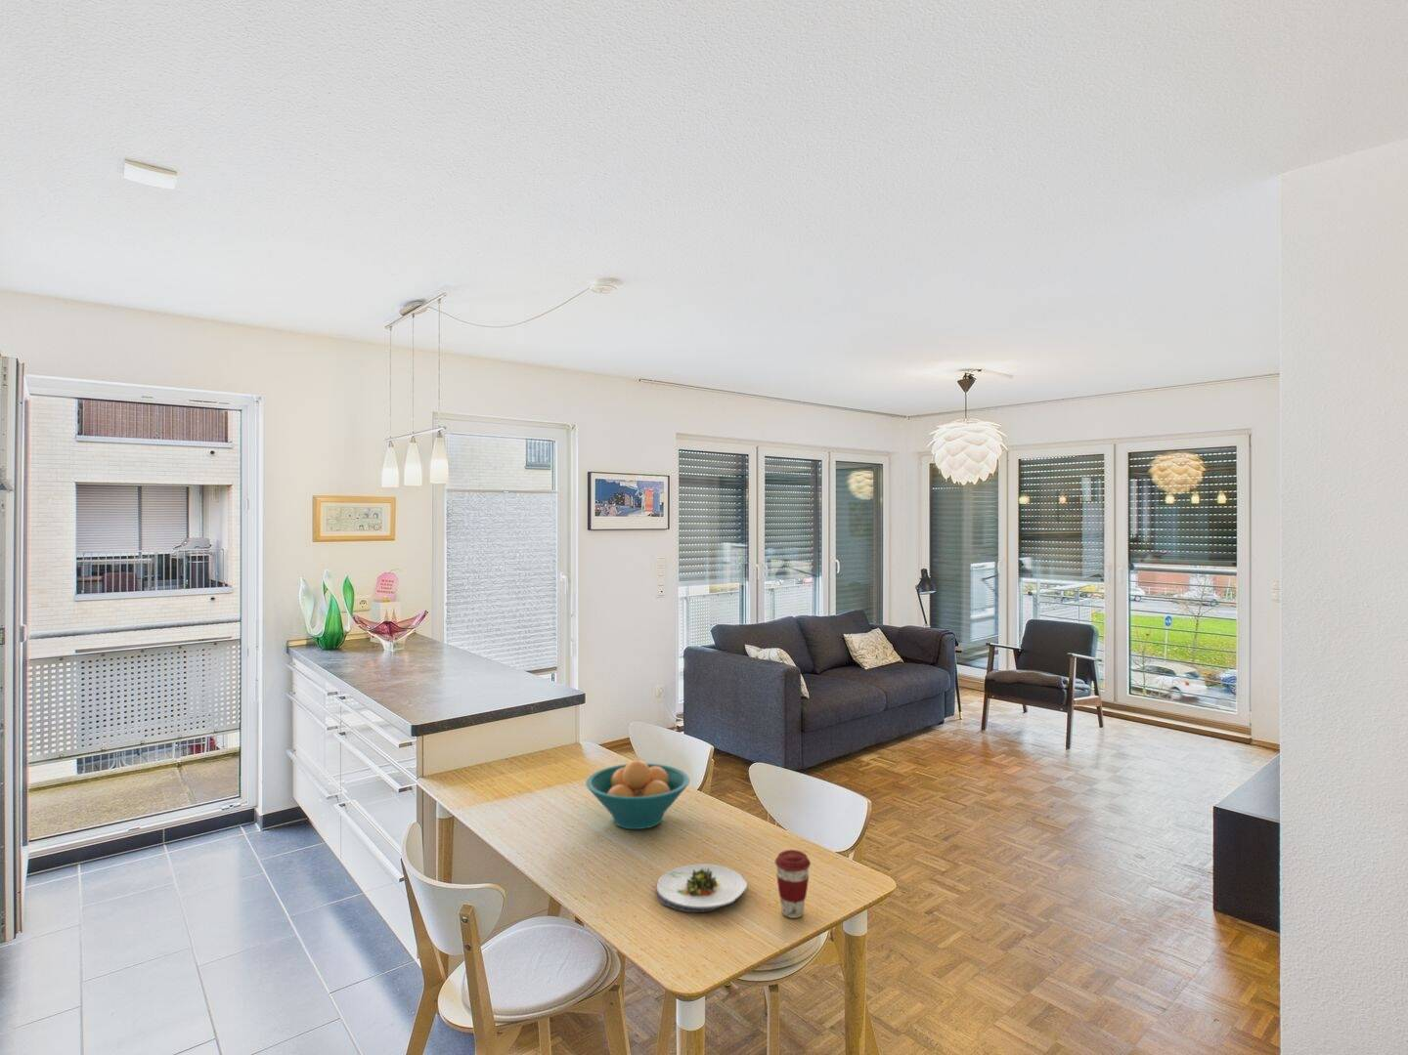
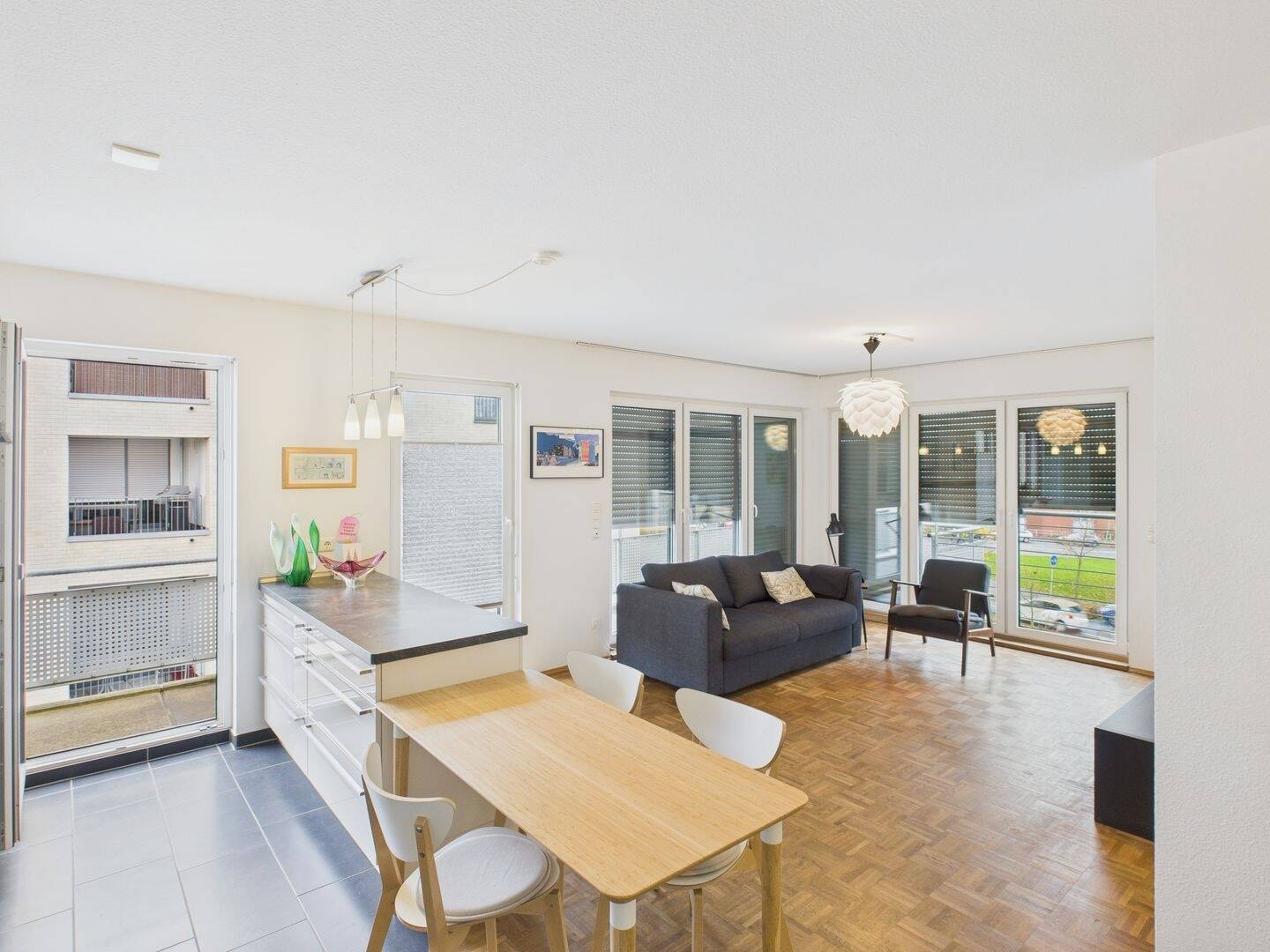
- fruit bowl [584,759,691,830]
- coffee cup [774,849,812,919]
- salad plate [655,862,748,914]
